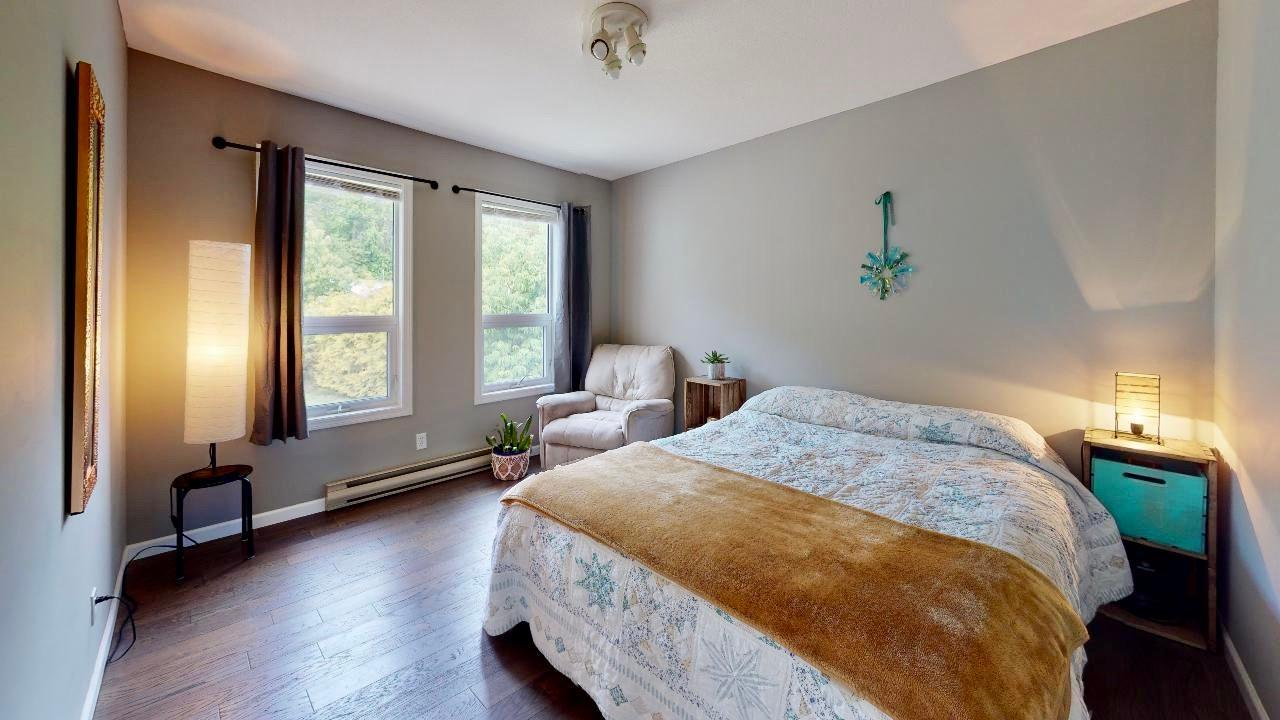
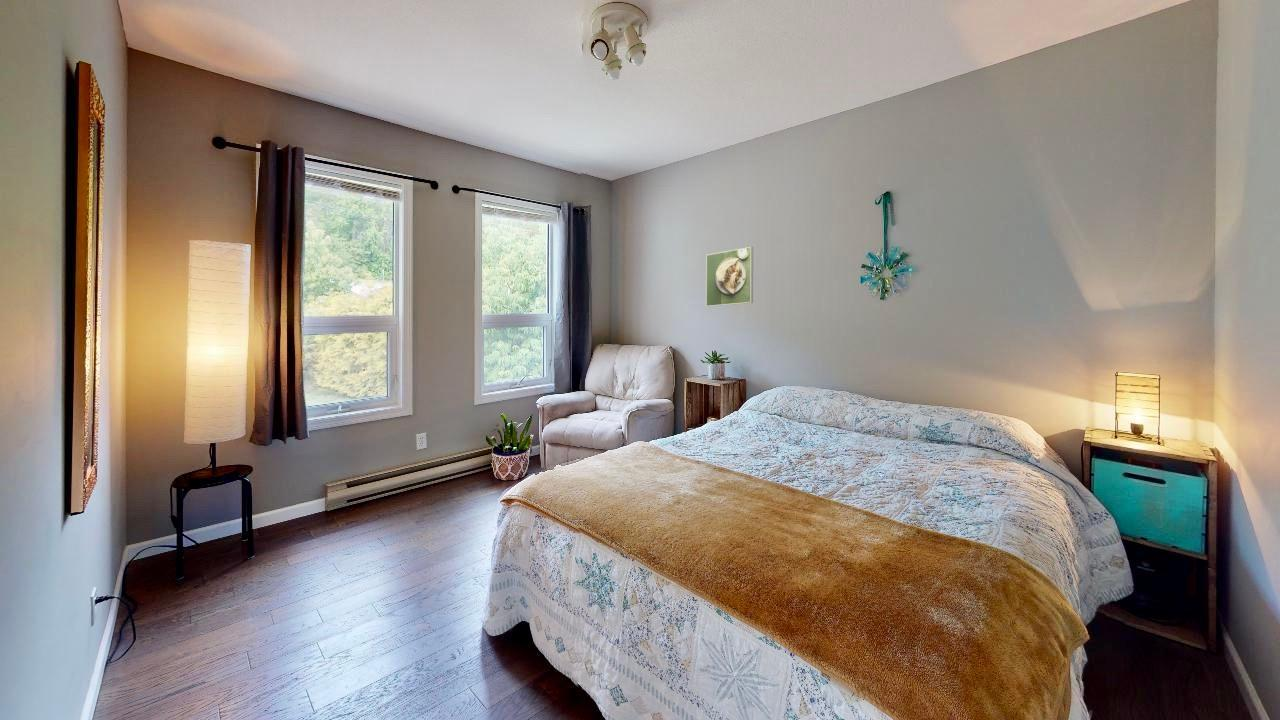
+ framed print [705,246,754,308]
